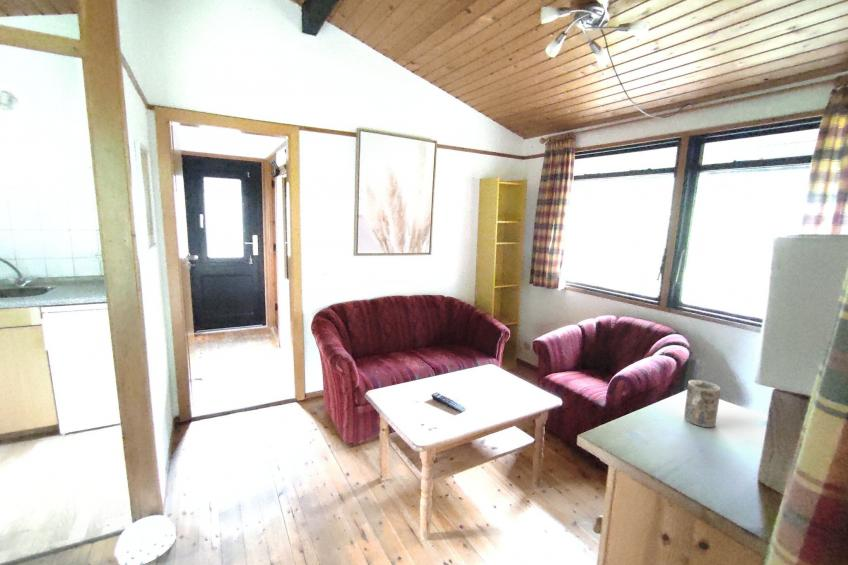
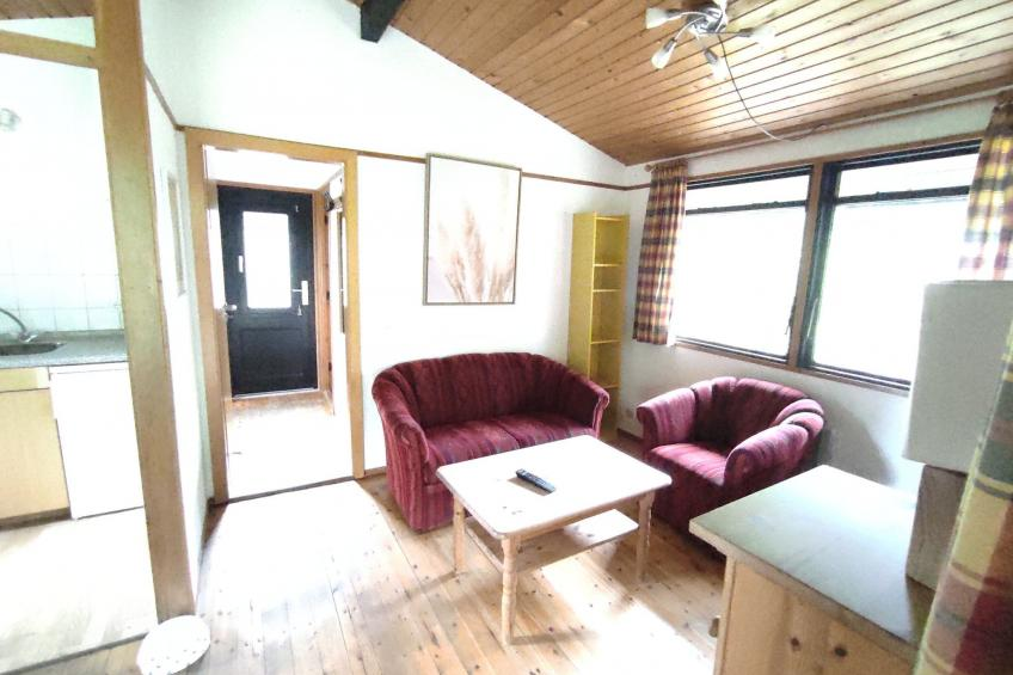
- mug [683,379,721,428]
